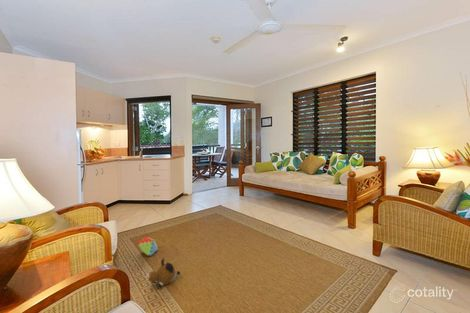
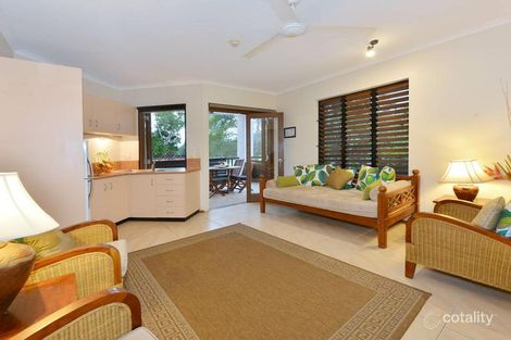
- plush toy [145,257,181,290]
- stacking toy [137,235,159,257]
